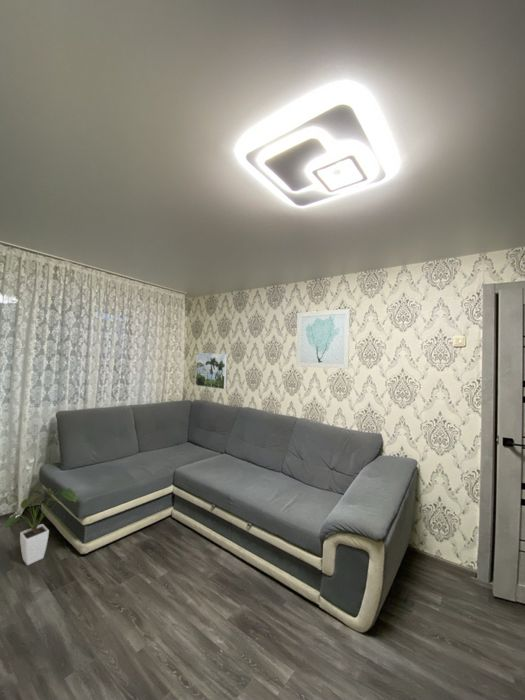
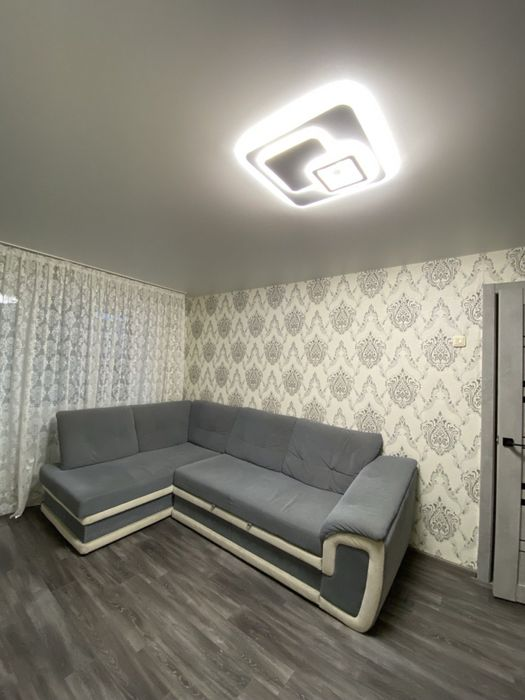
- house plant [0,485,78,566]
- wall art [295,308,351,370]
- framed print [195,352,228,390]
